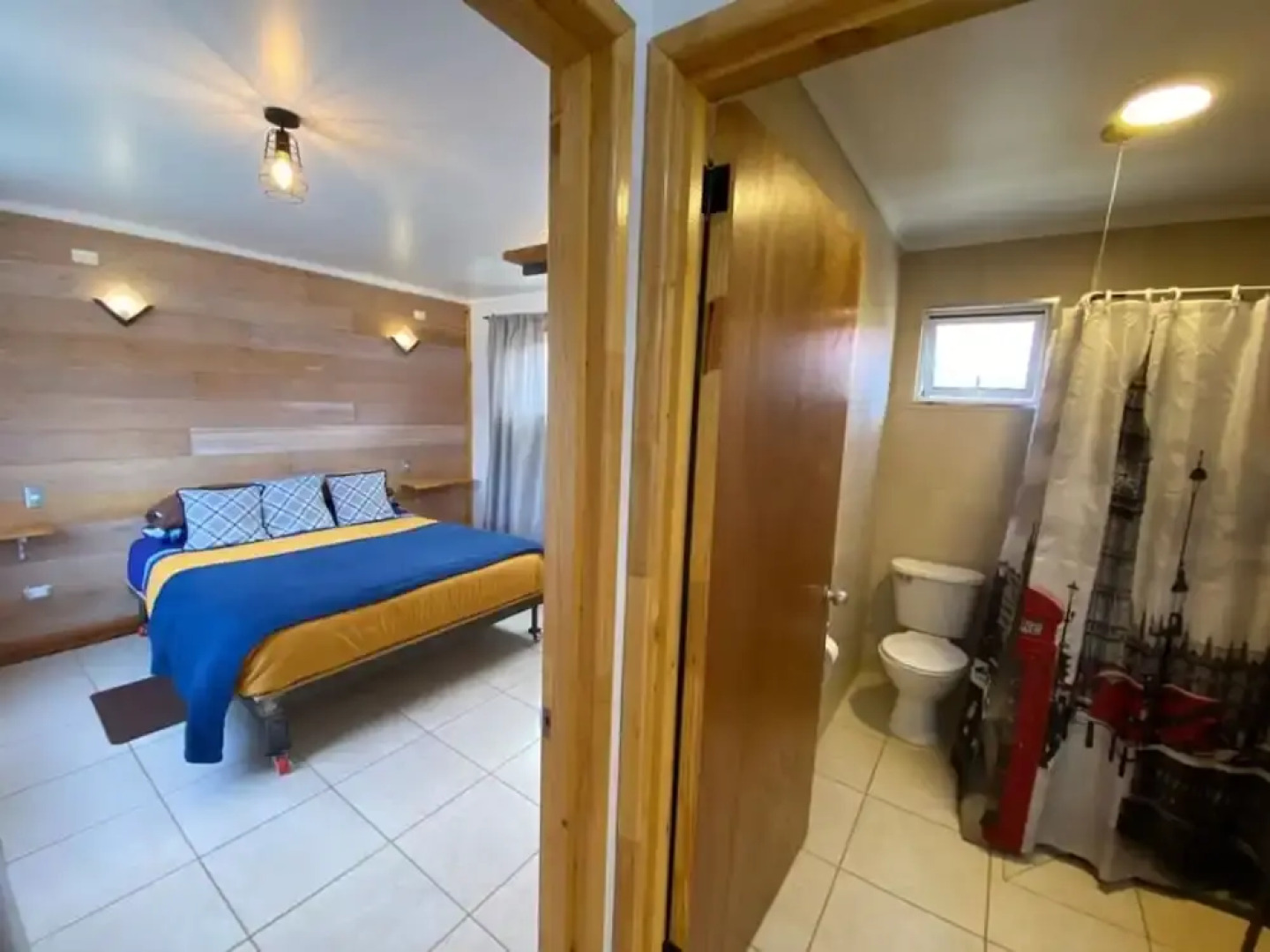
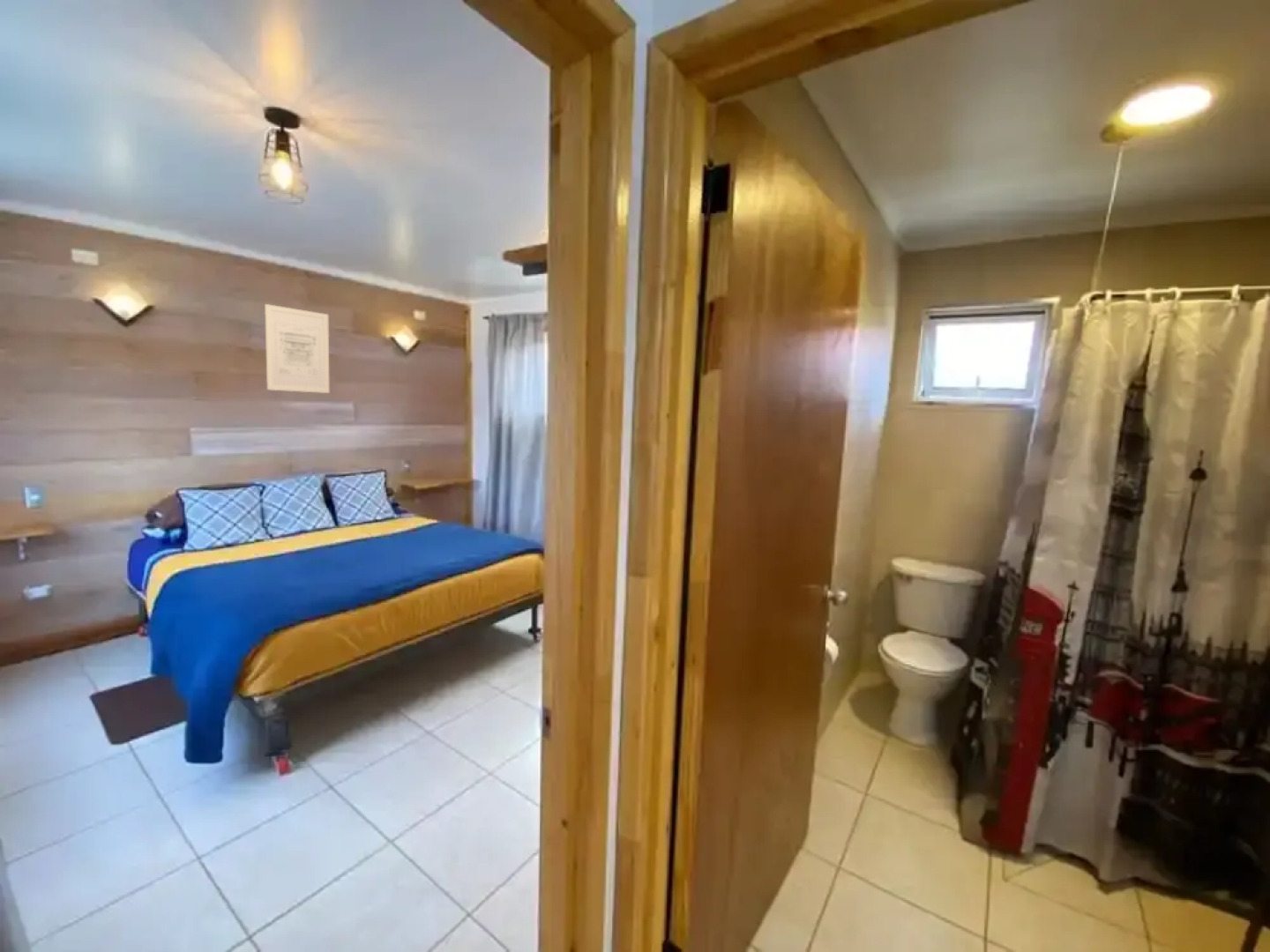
+ wall art [264,303,330,394]
